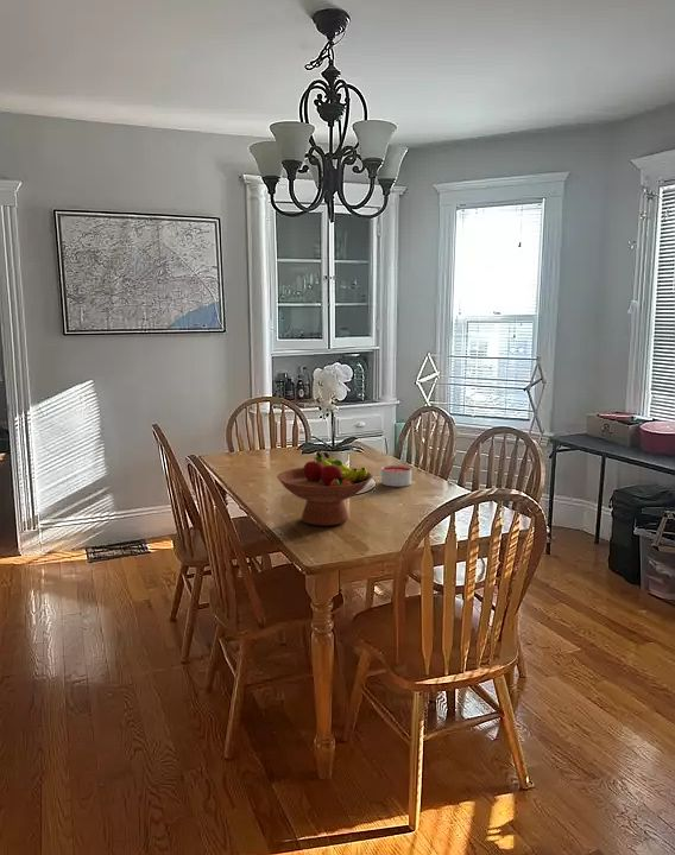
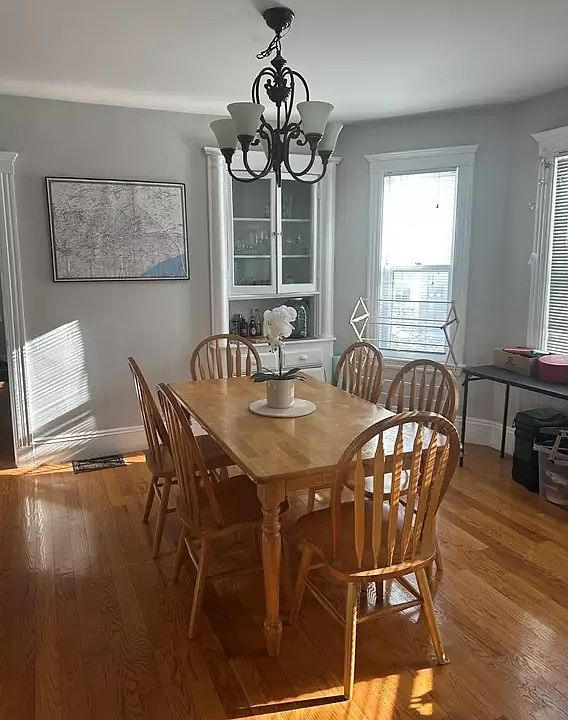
- fruit bowl [276,451,373,527]
- candle [380,464,412,488]
